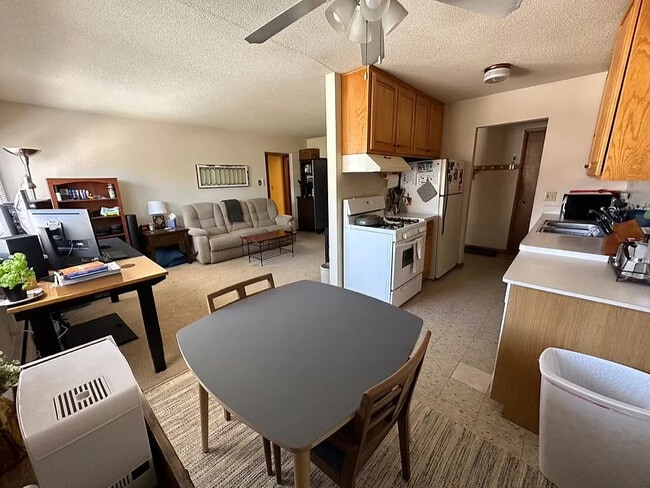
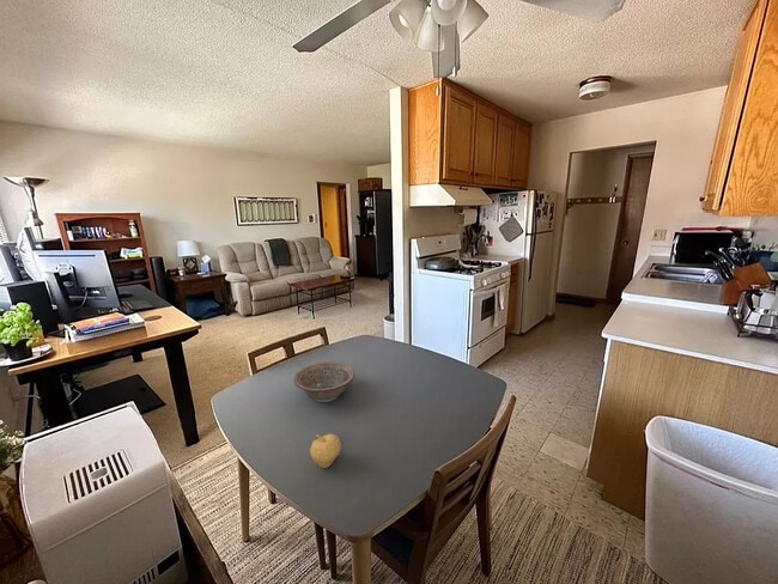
+ fruit [309,432,342,469]
+ decorative bowl [293,361,355,403]
